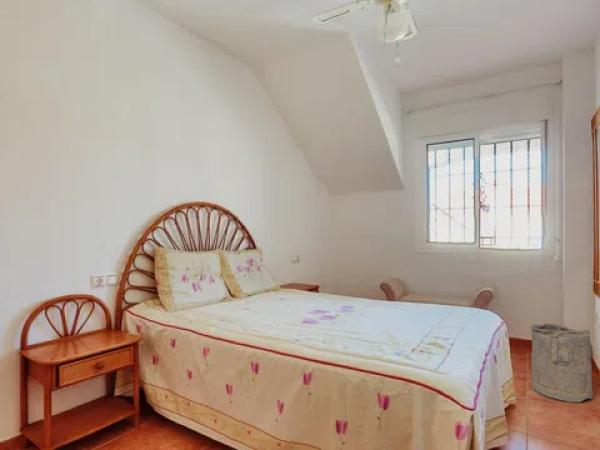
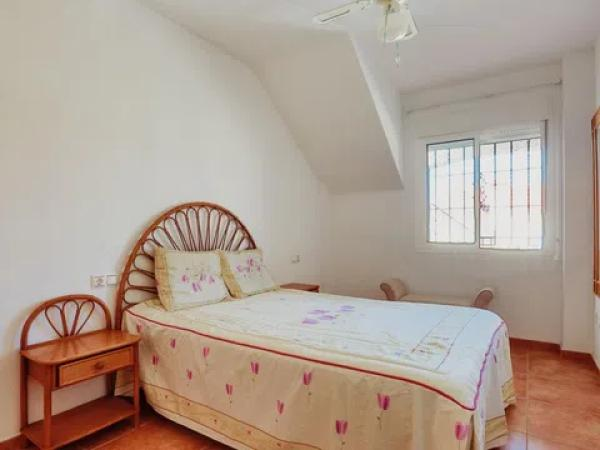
- laundry hamper [529,322,594,404]
